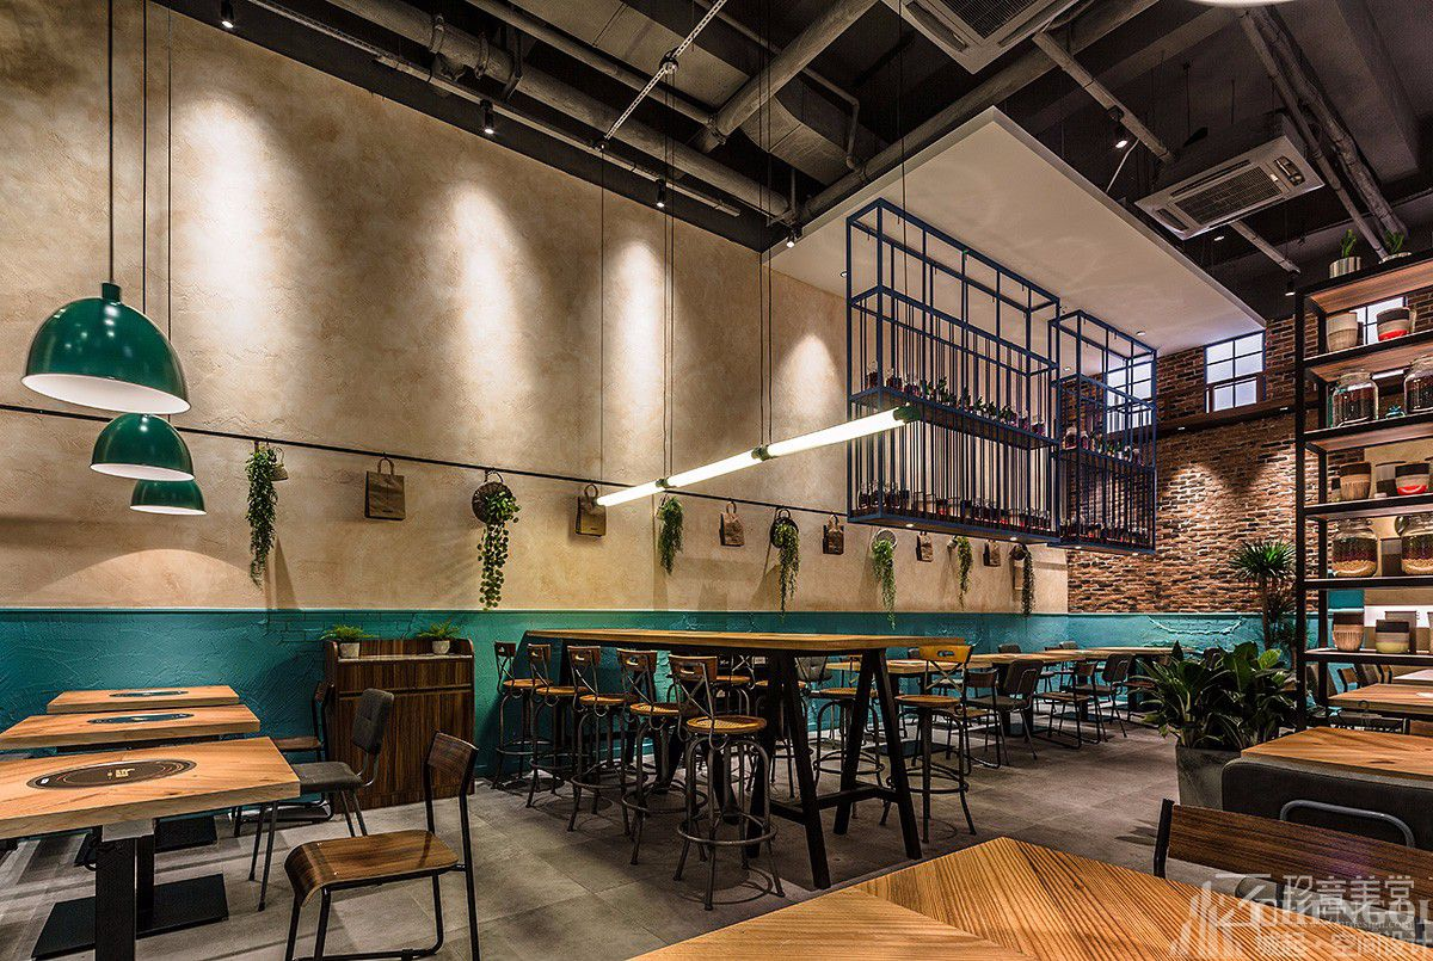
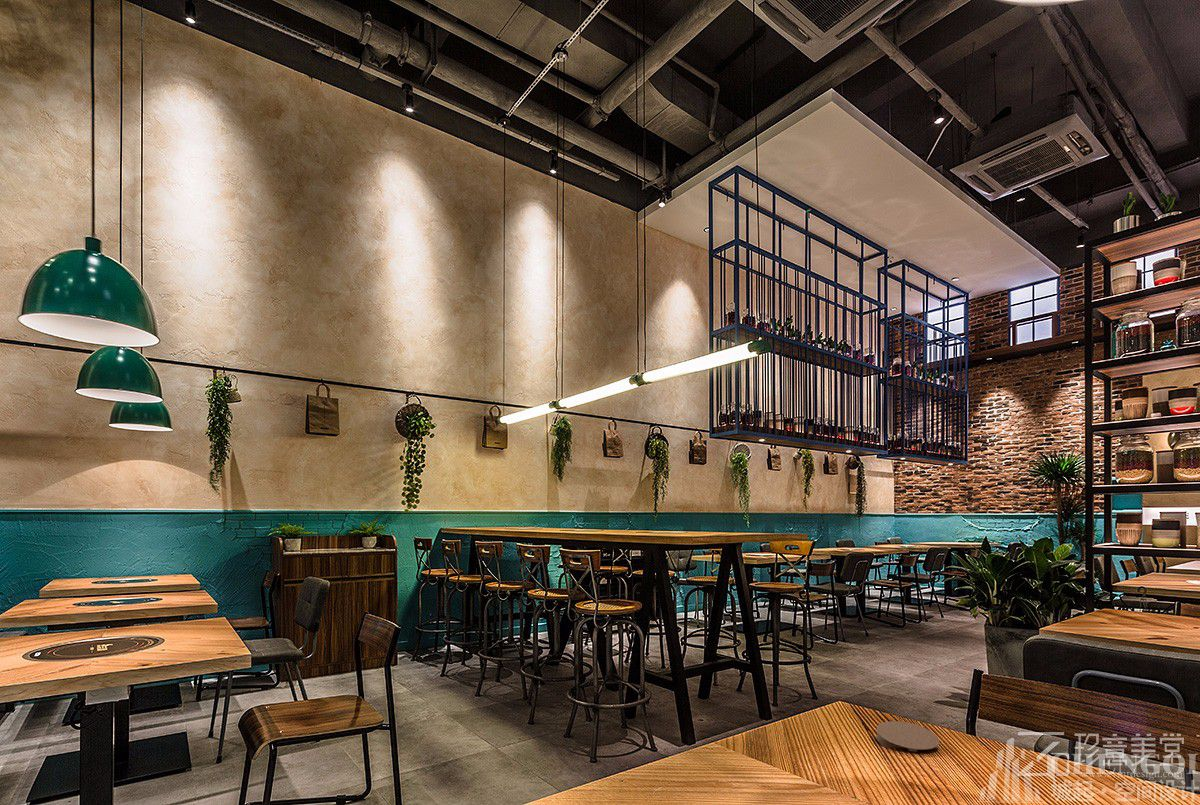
+ coaster [876,720,940,753]
